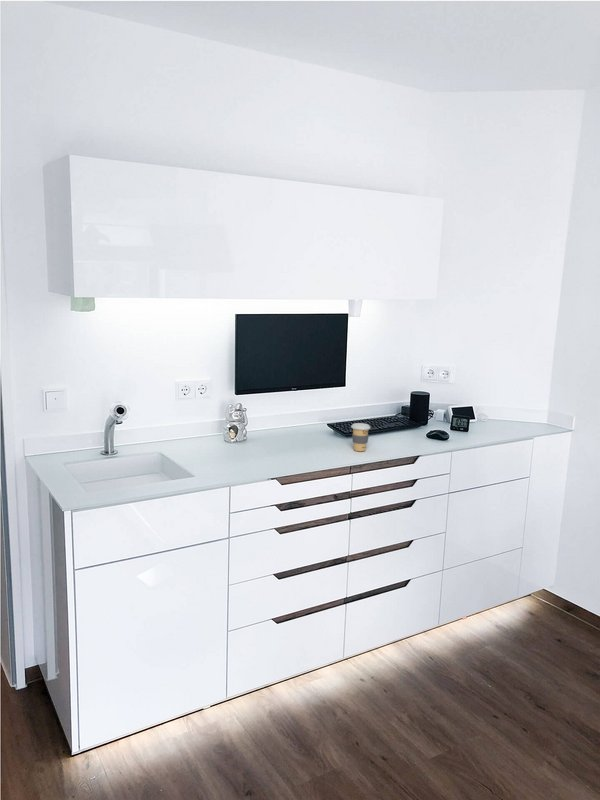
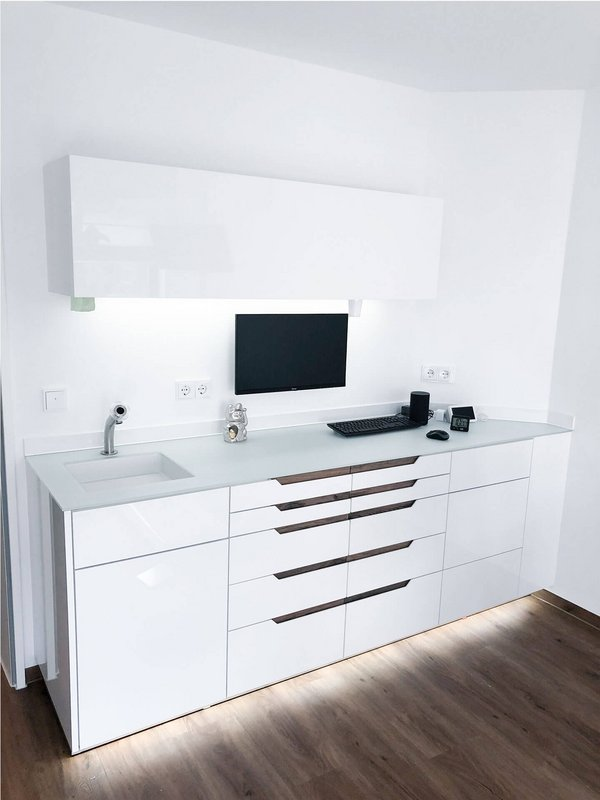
- coffee cup [350,422,371,452]
